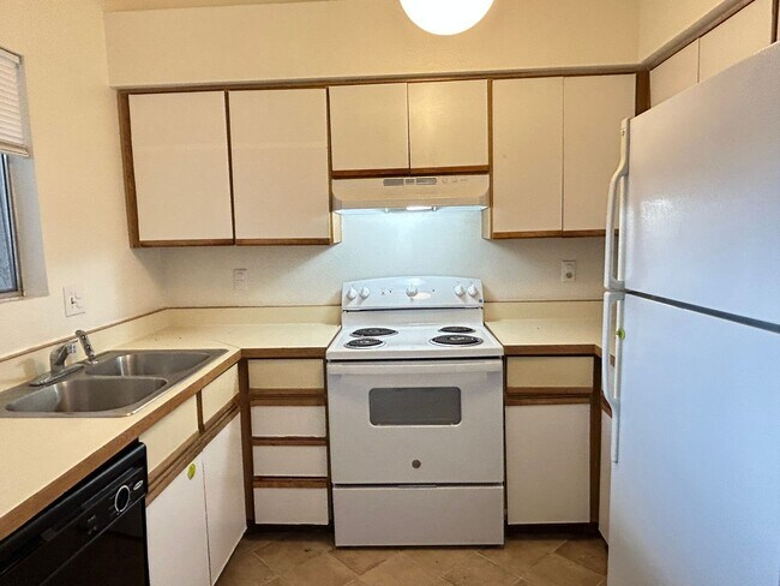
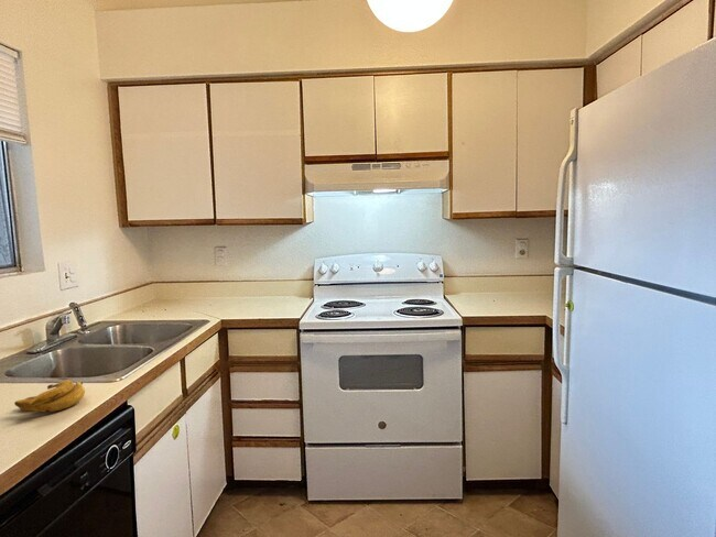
+ banana [13,379,86,413]
